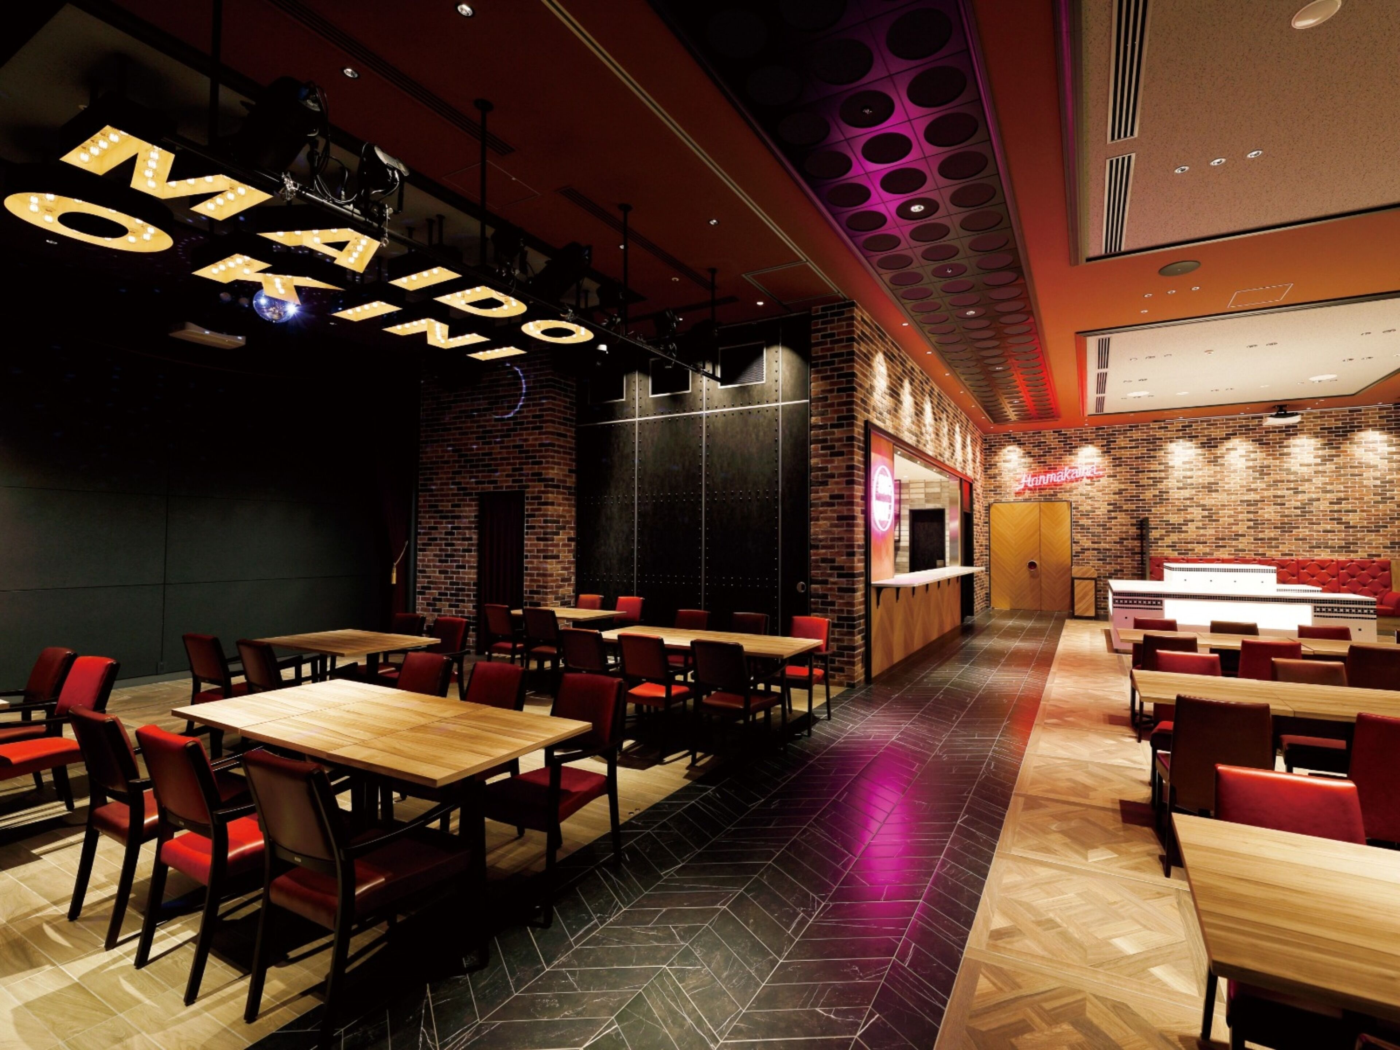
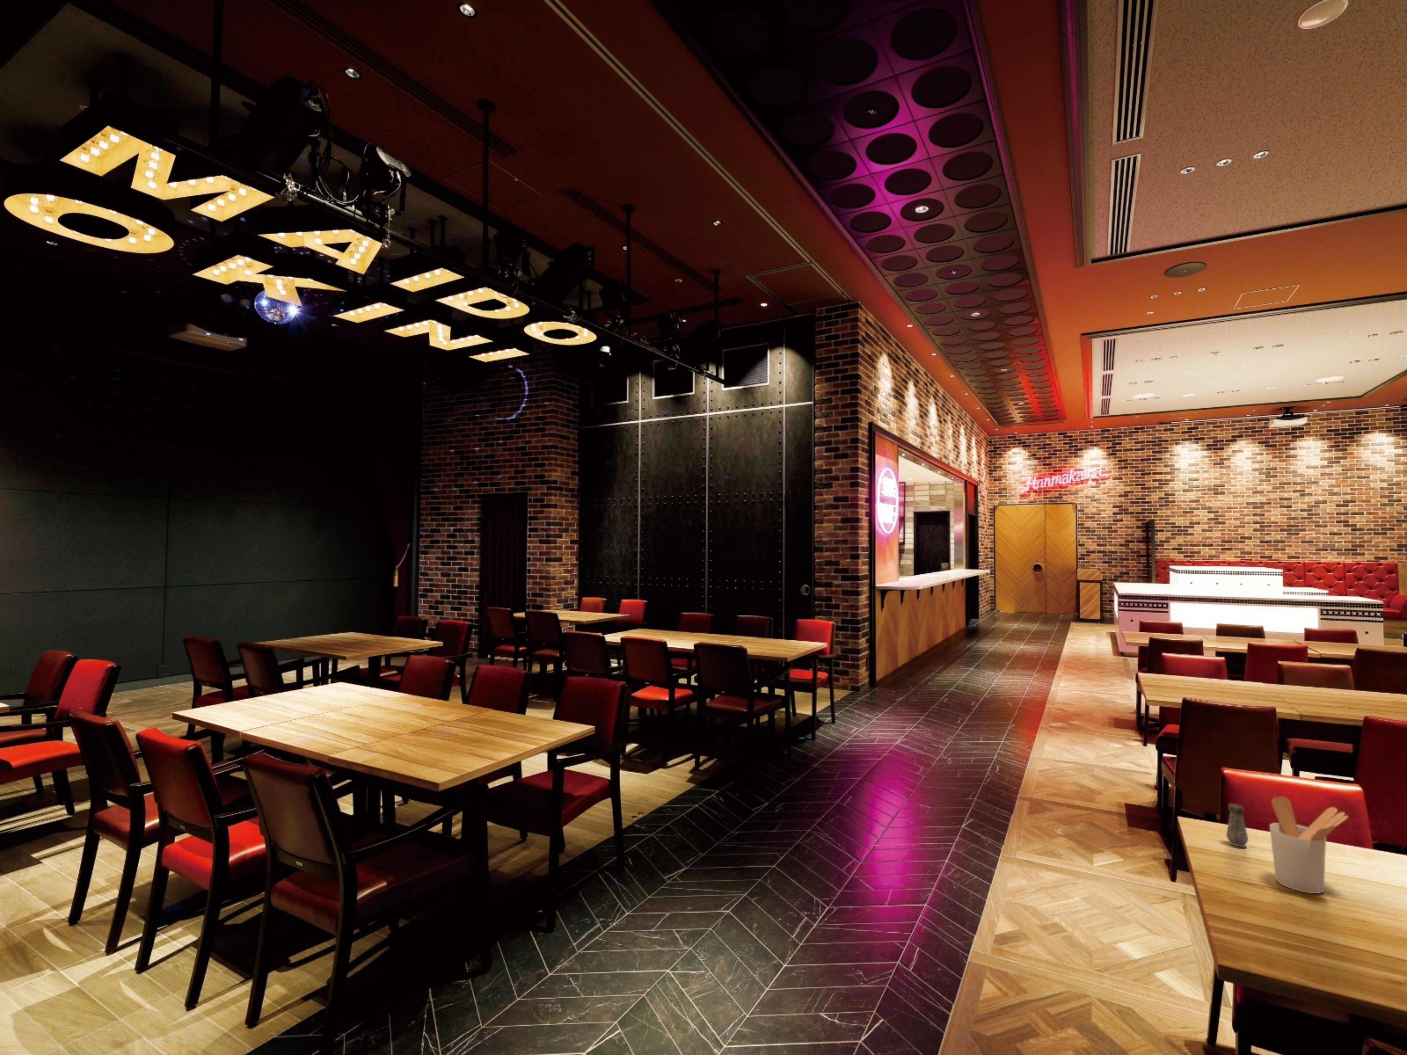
+ utensil holder [1270,797,1348,894]
+ salt shaker [1226,803,1249,848]
